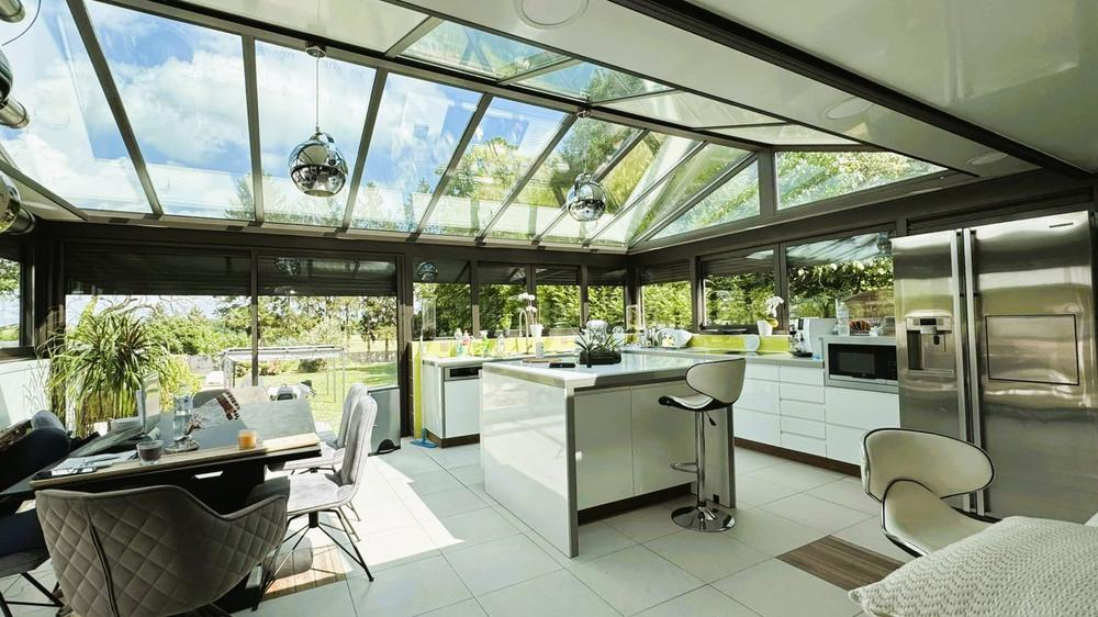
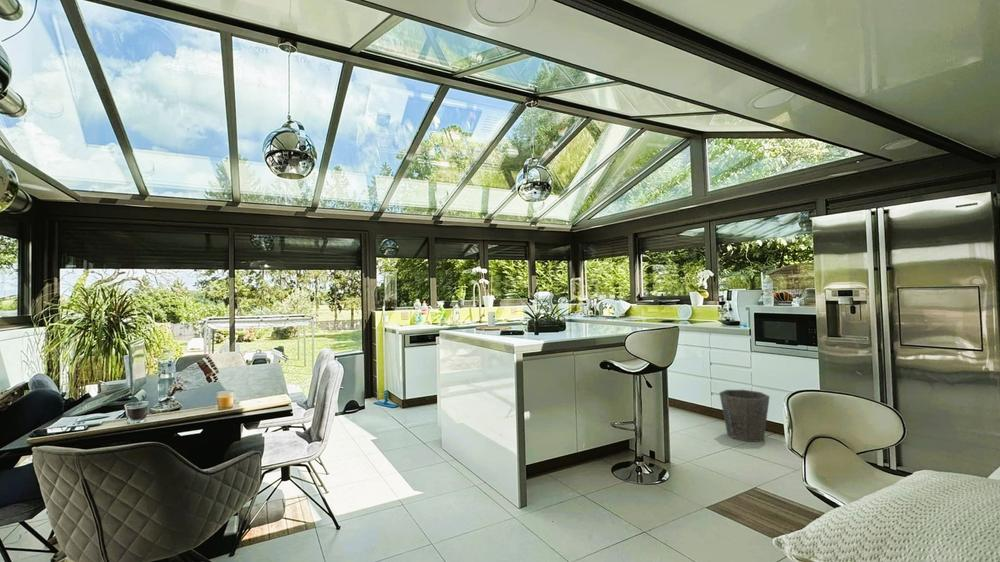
+ waste bin [719,389,771,442]
